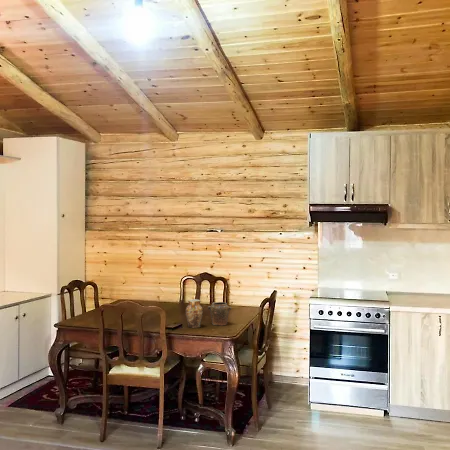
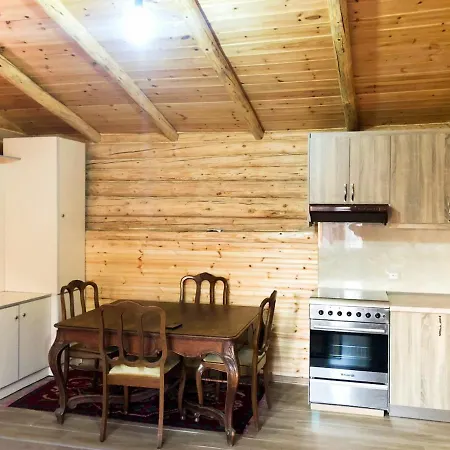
- jar set [185,298,233,329]
